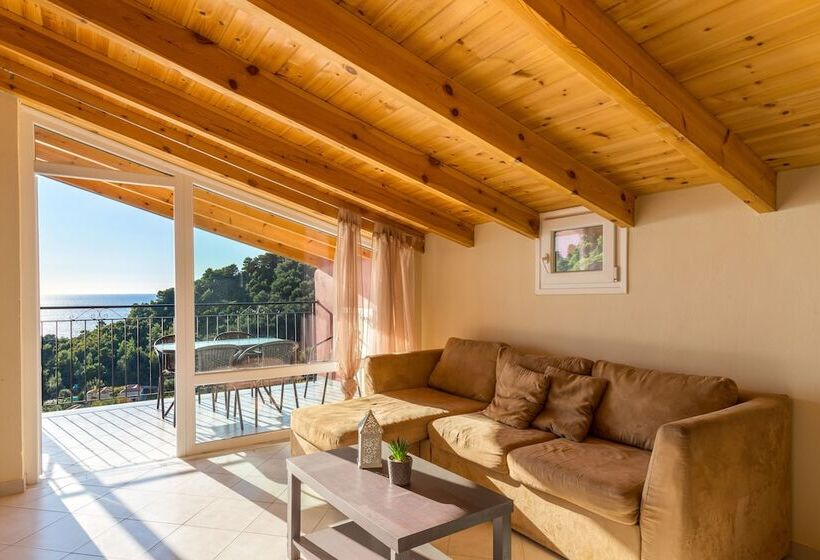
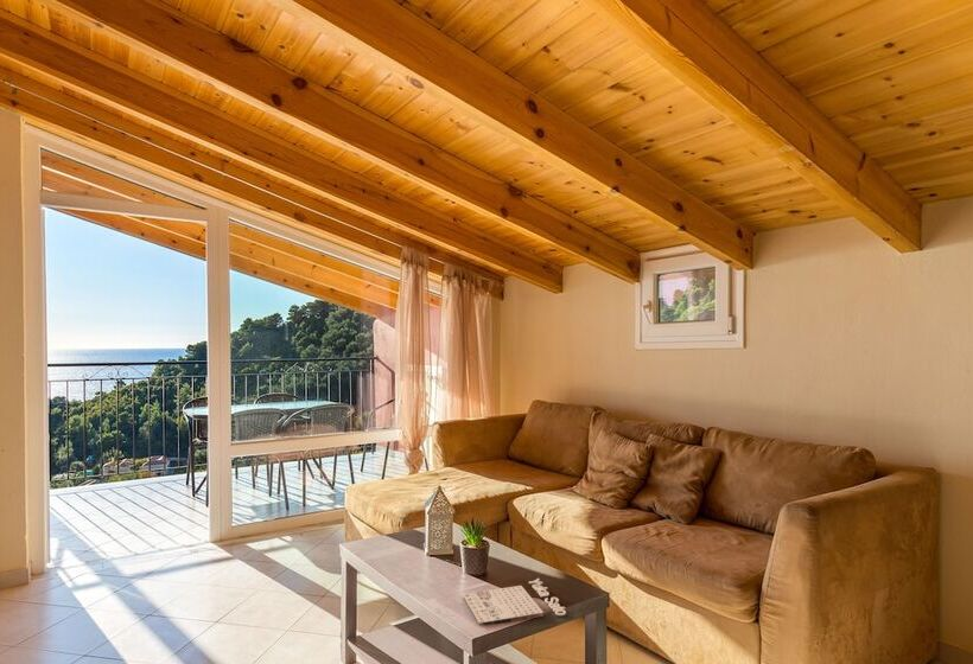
+ magazine [462,577,567,625]
